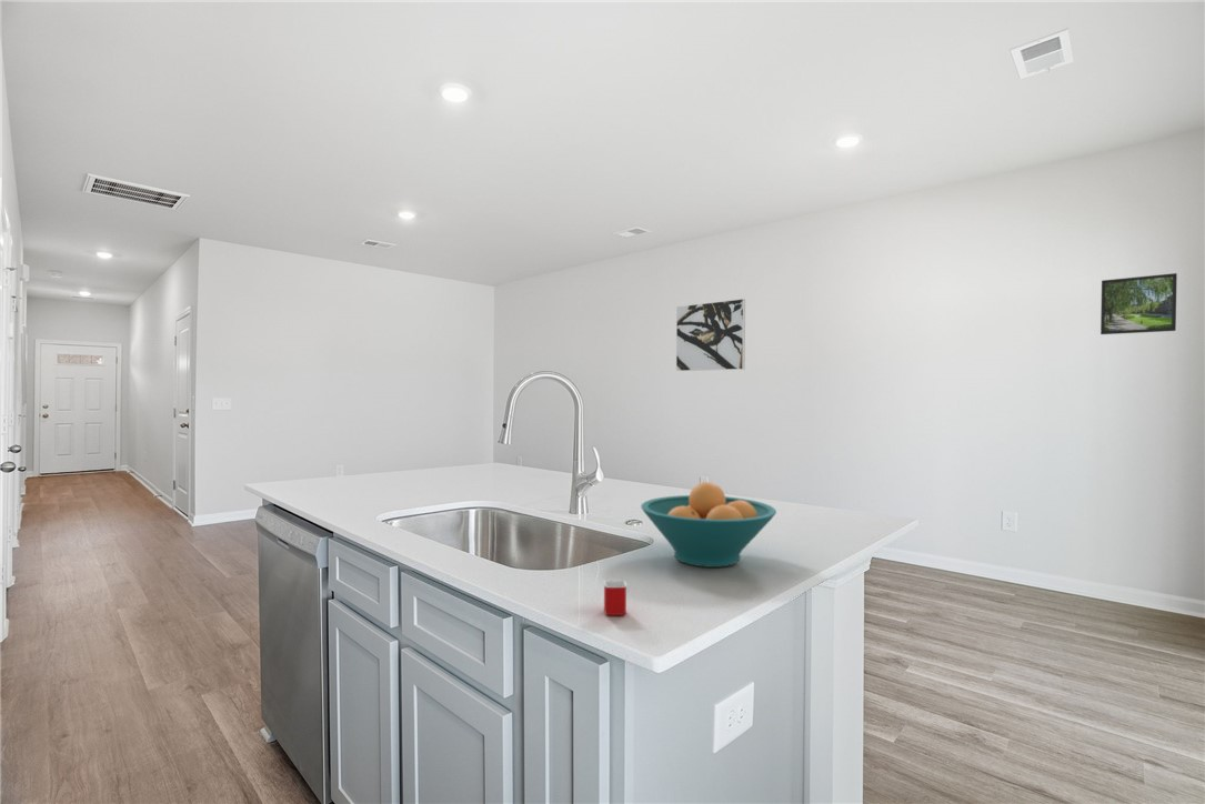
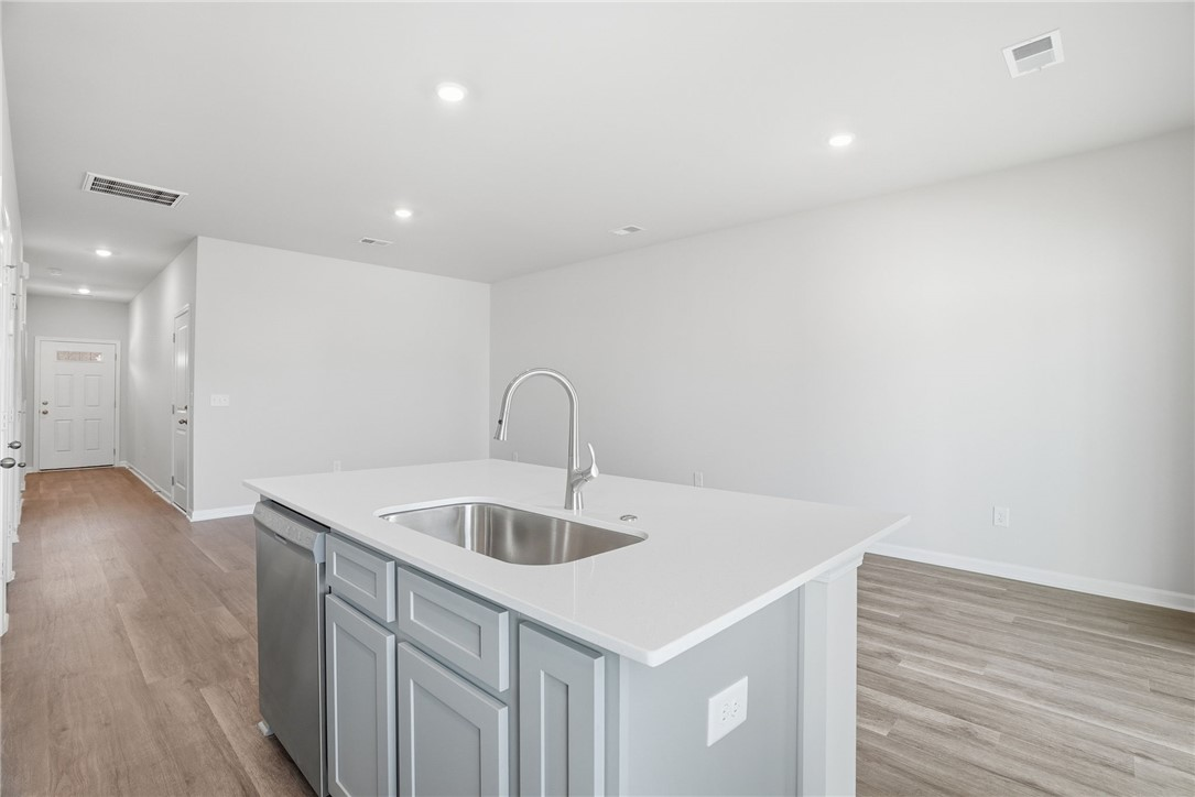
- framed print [1099,272,1178,335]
- mug [603,579,627,616]
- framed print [675,298,746,372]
- fruit bowl [640,481,777,569]
